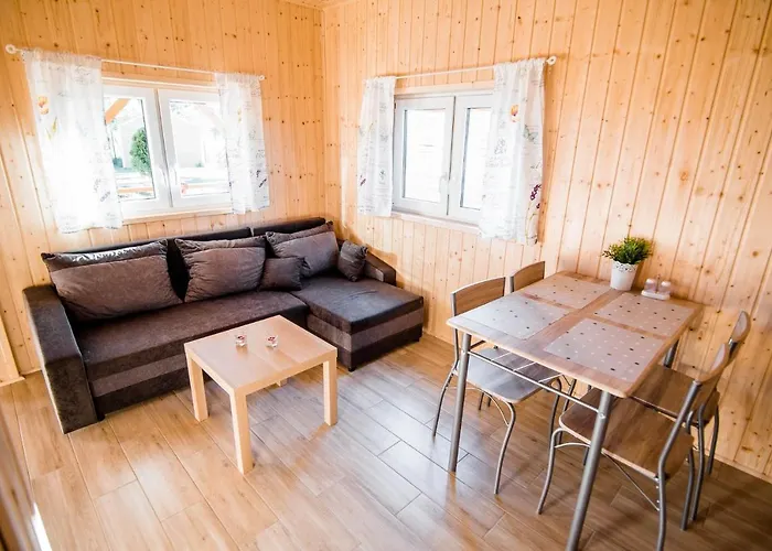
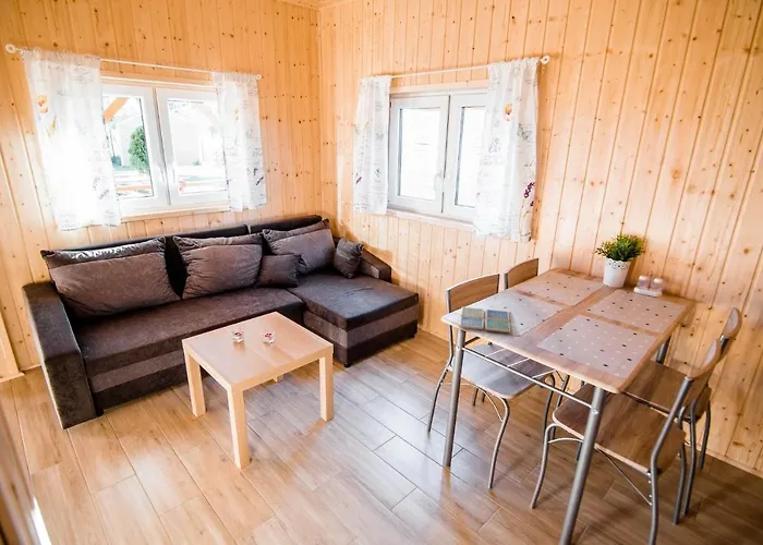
+ drink coaster [458,306,511,334]
